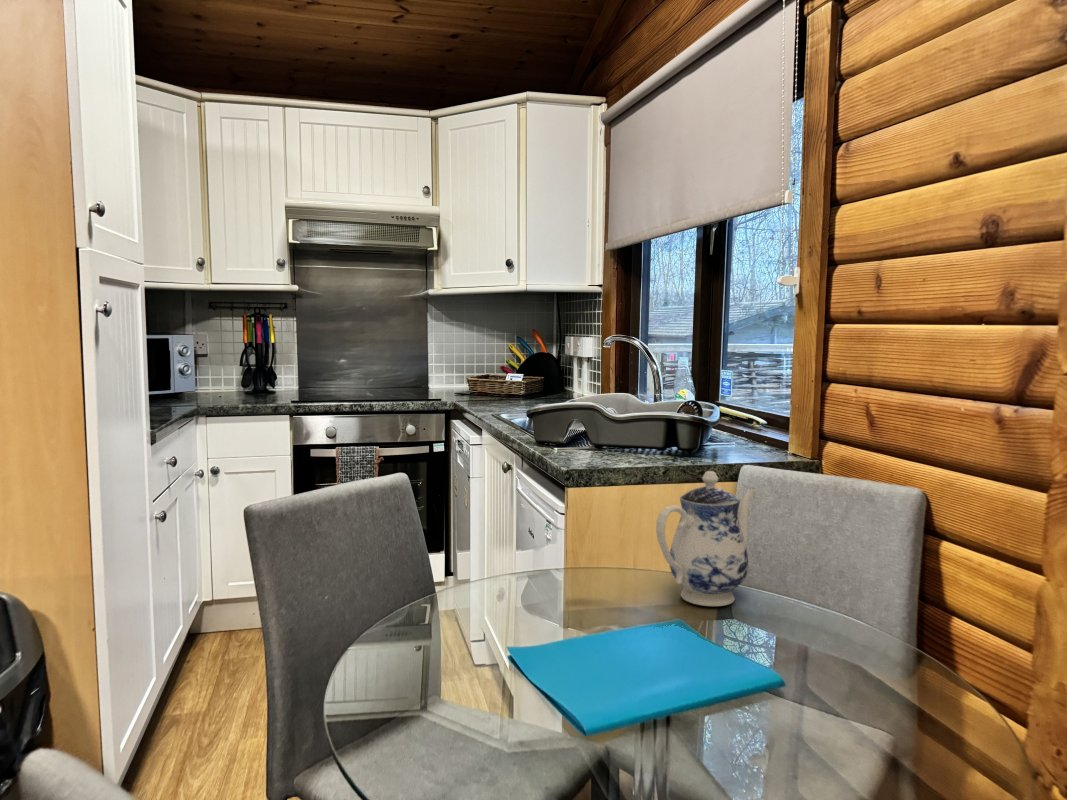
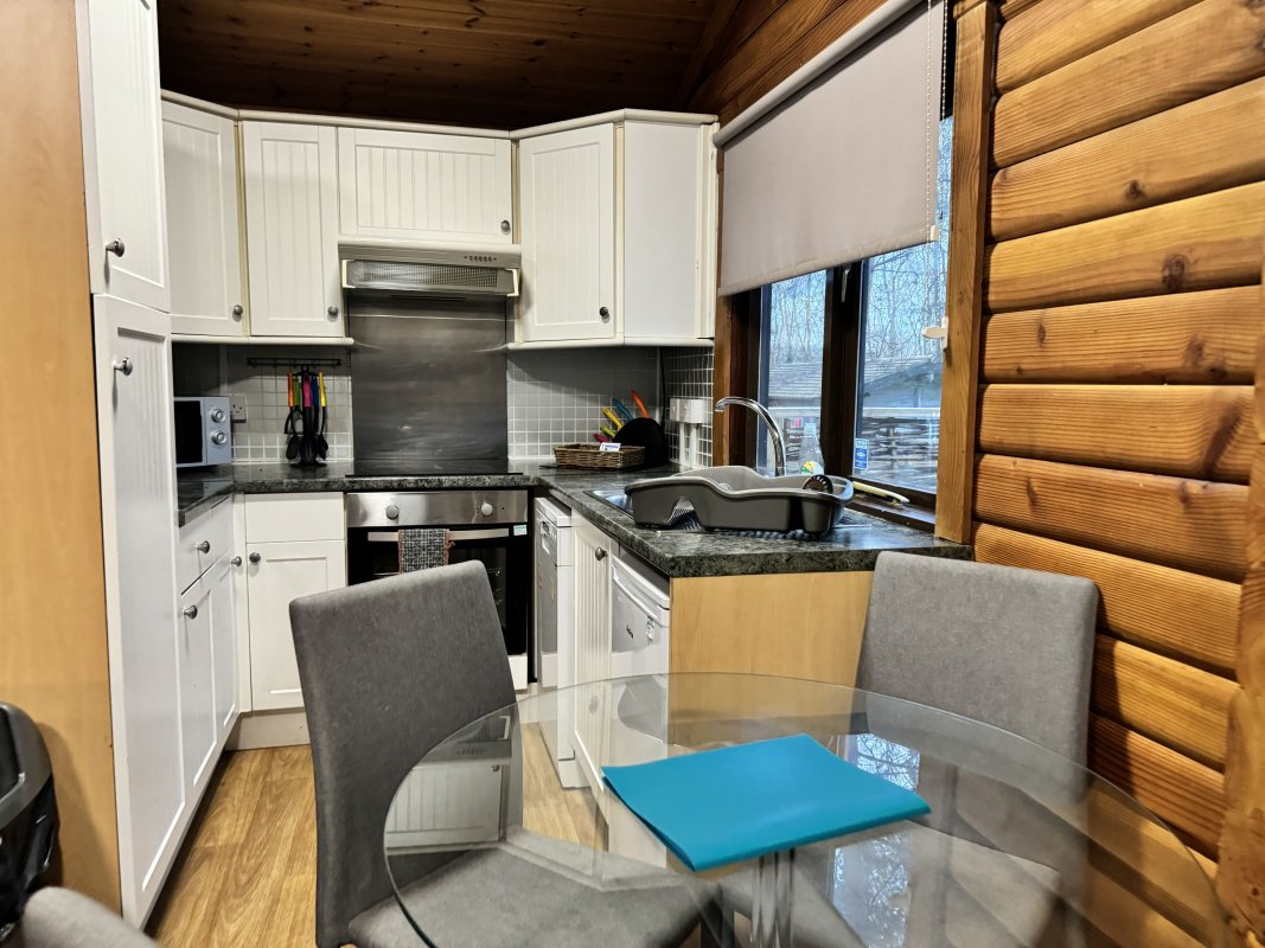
- teapot [655,470,757,607]
